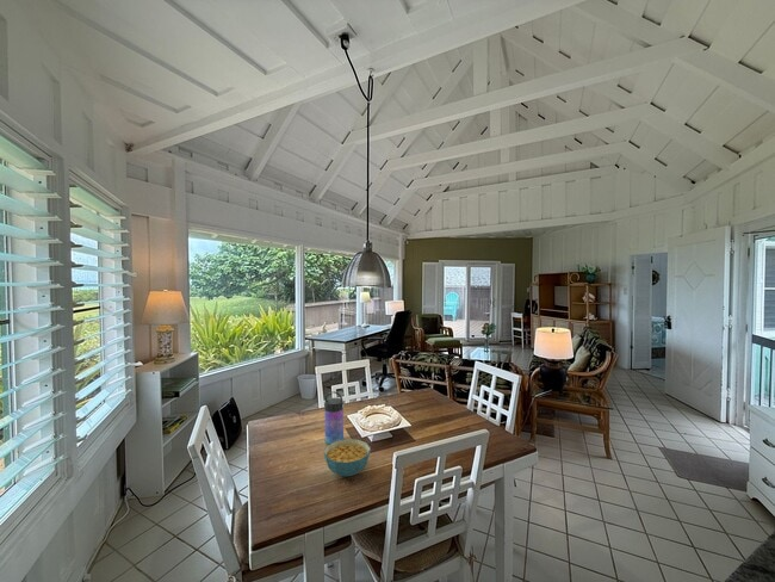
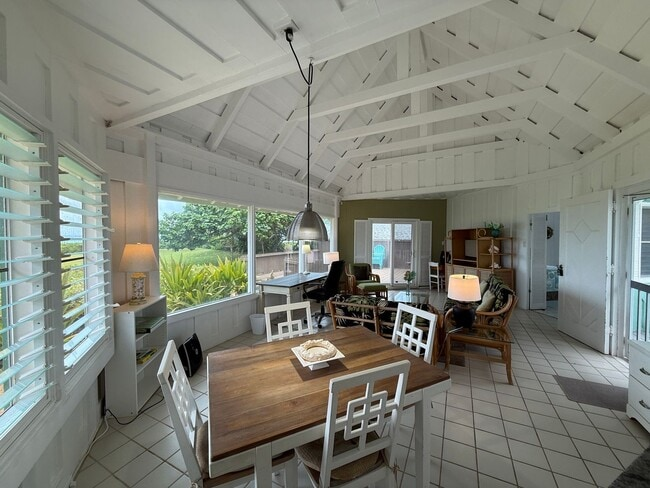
- cereal bowl [323,438,372,477]
- water bottle [323,390,346,445]
